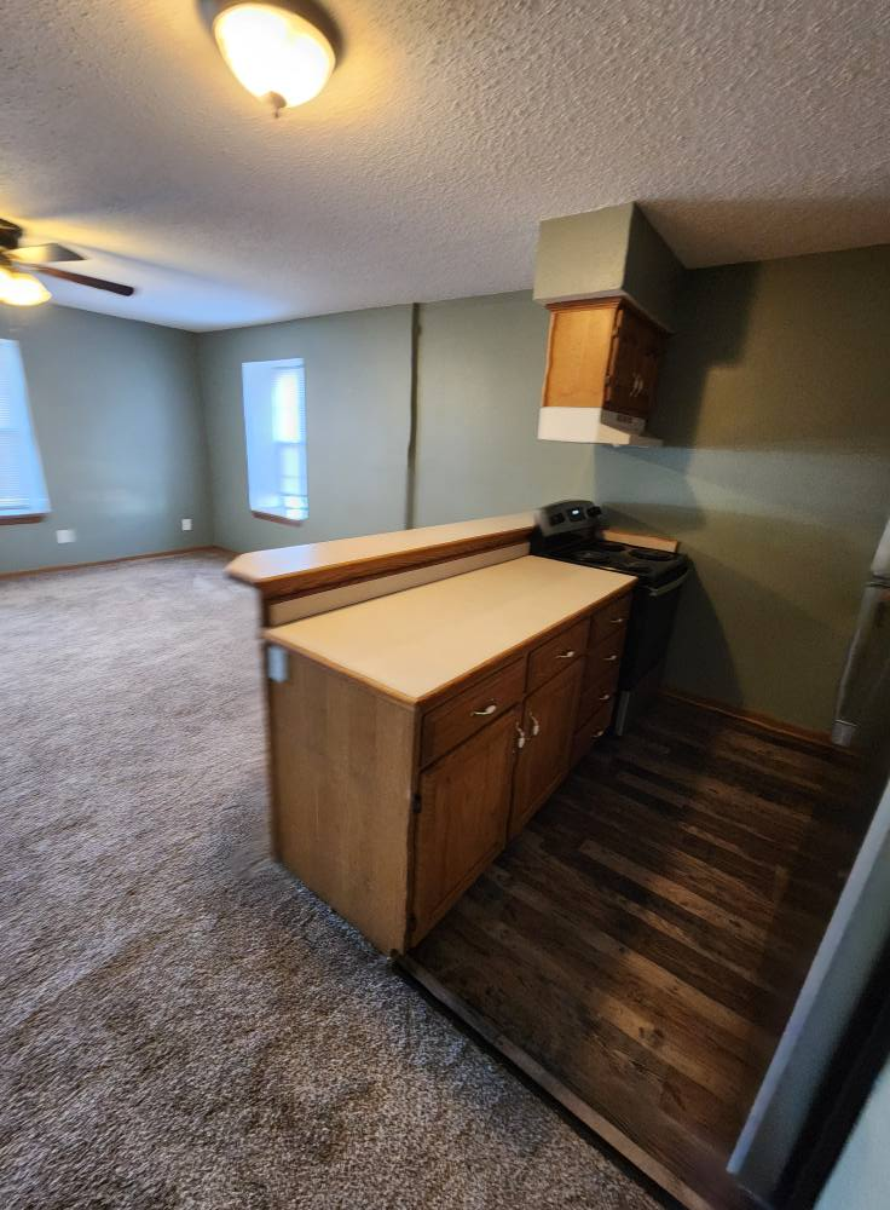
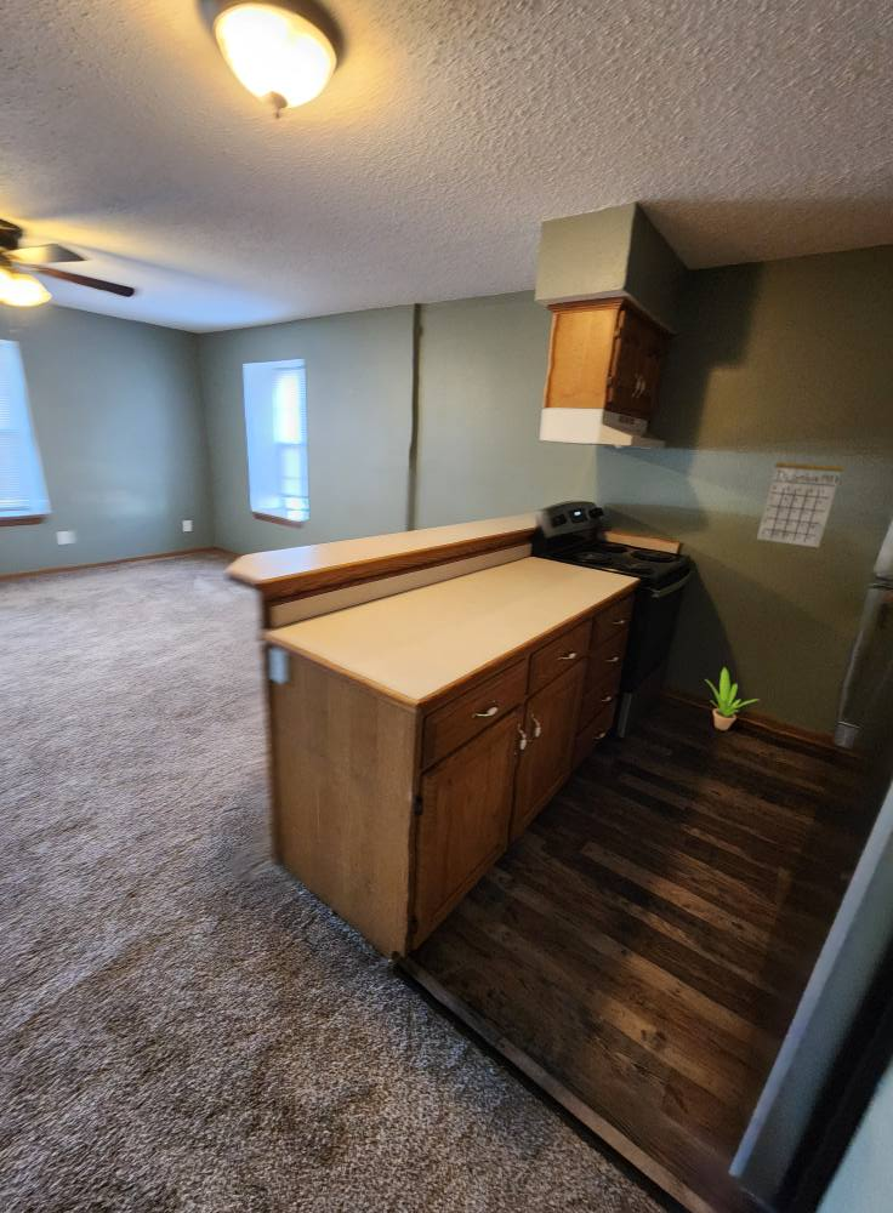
+ potted plant [705,666,760,731]
+ calendar [756,449,844,548]
